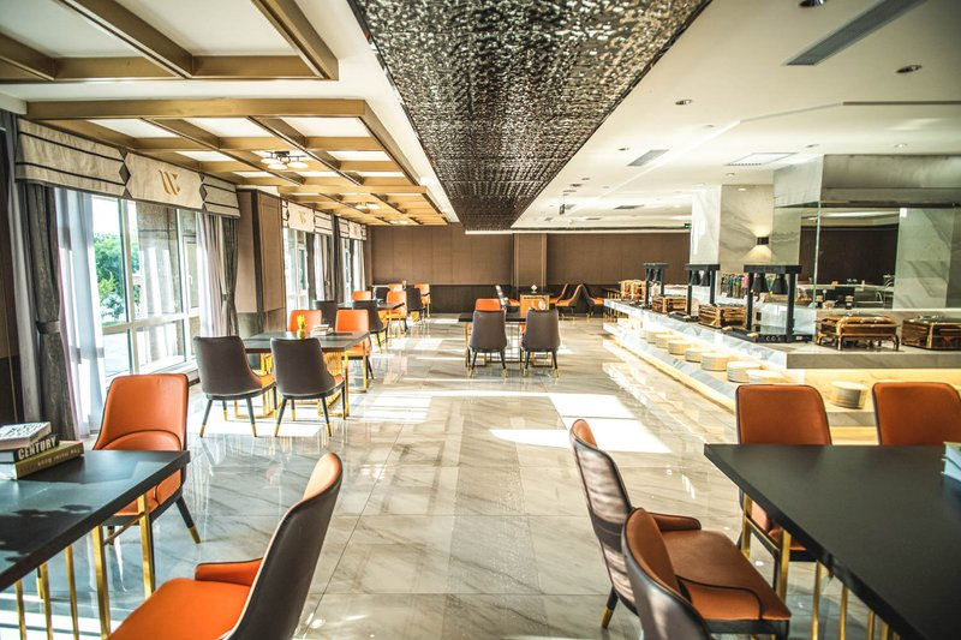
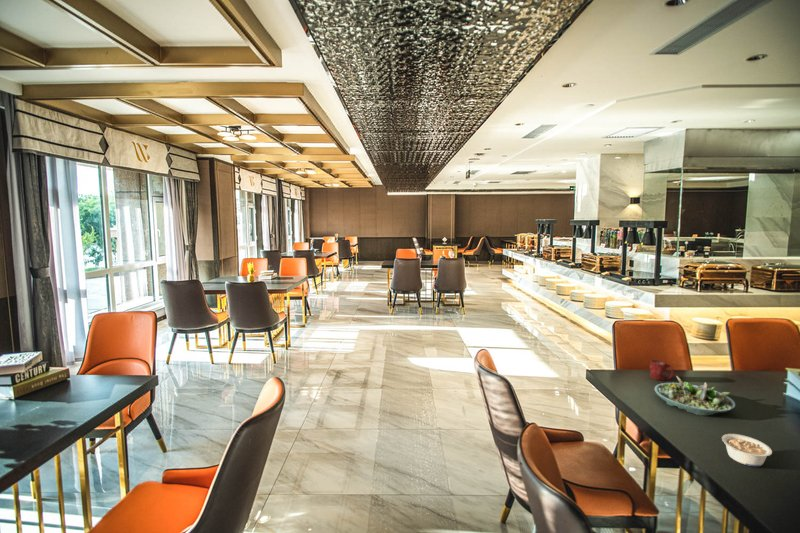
+ cup [649,359,675,382]
+ succulent planter [653,375,736,417]
+ legume [721,433,773,467]
